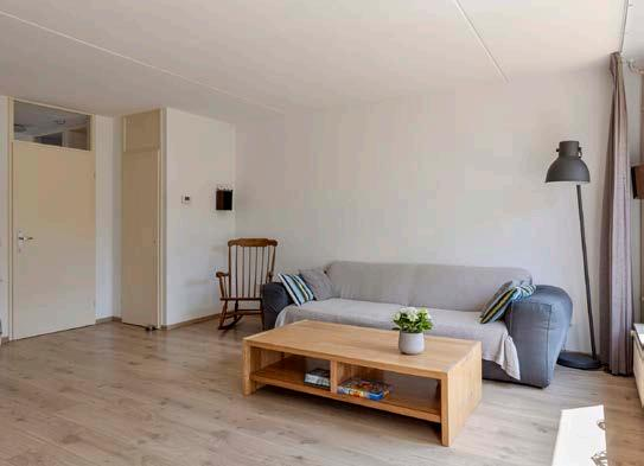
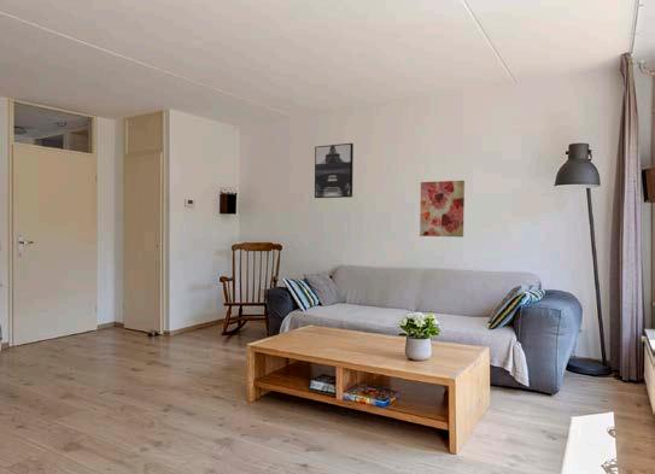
+ wall art [419,180,466,238]
+ wall art [314,142,355,199]
